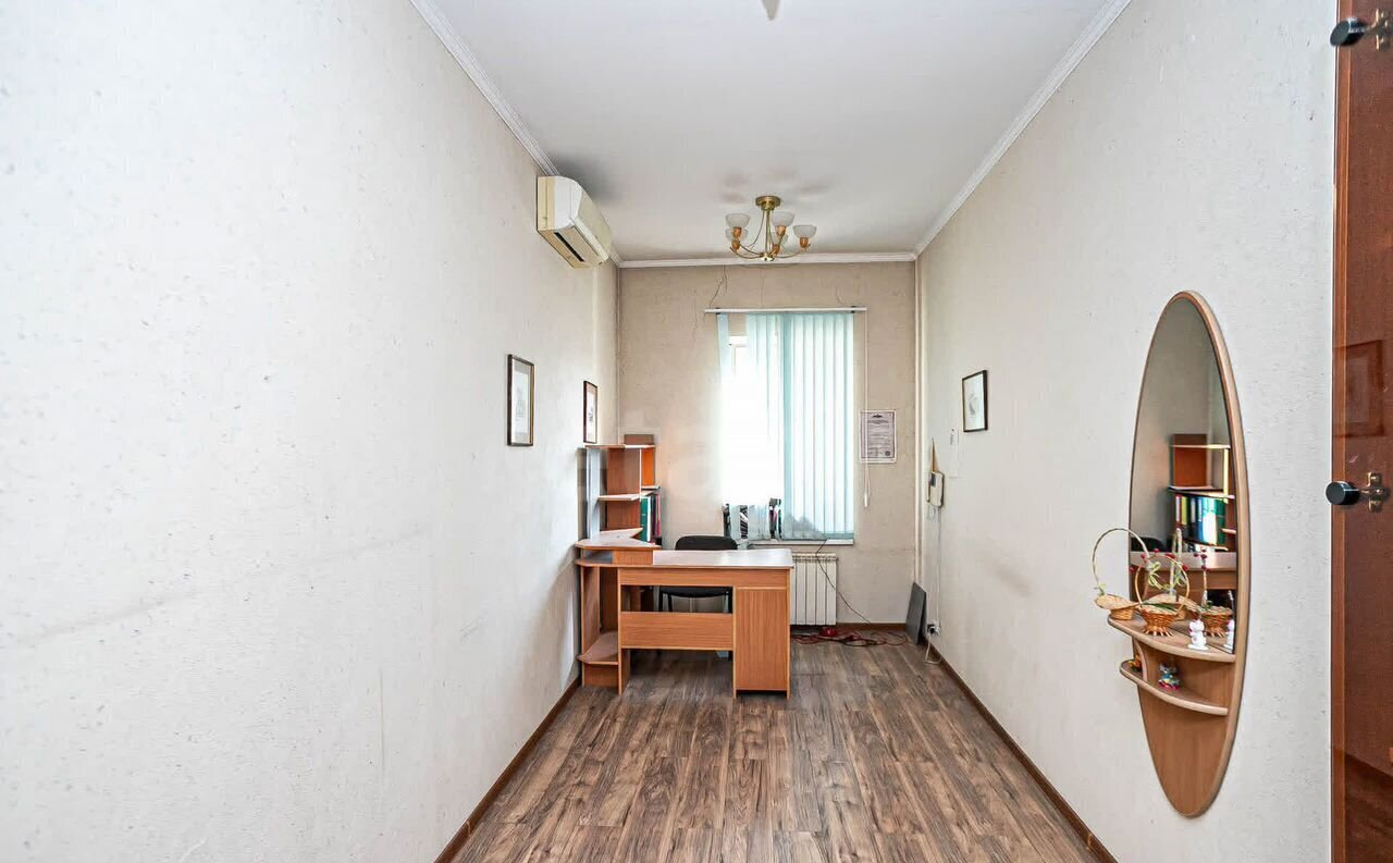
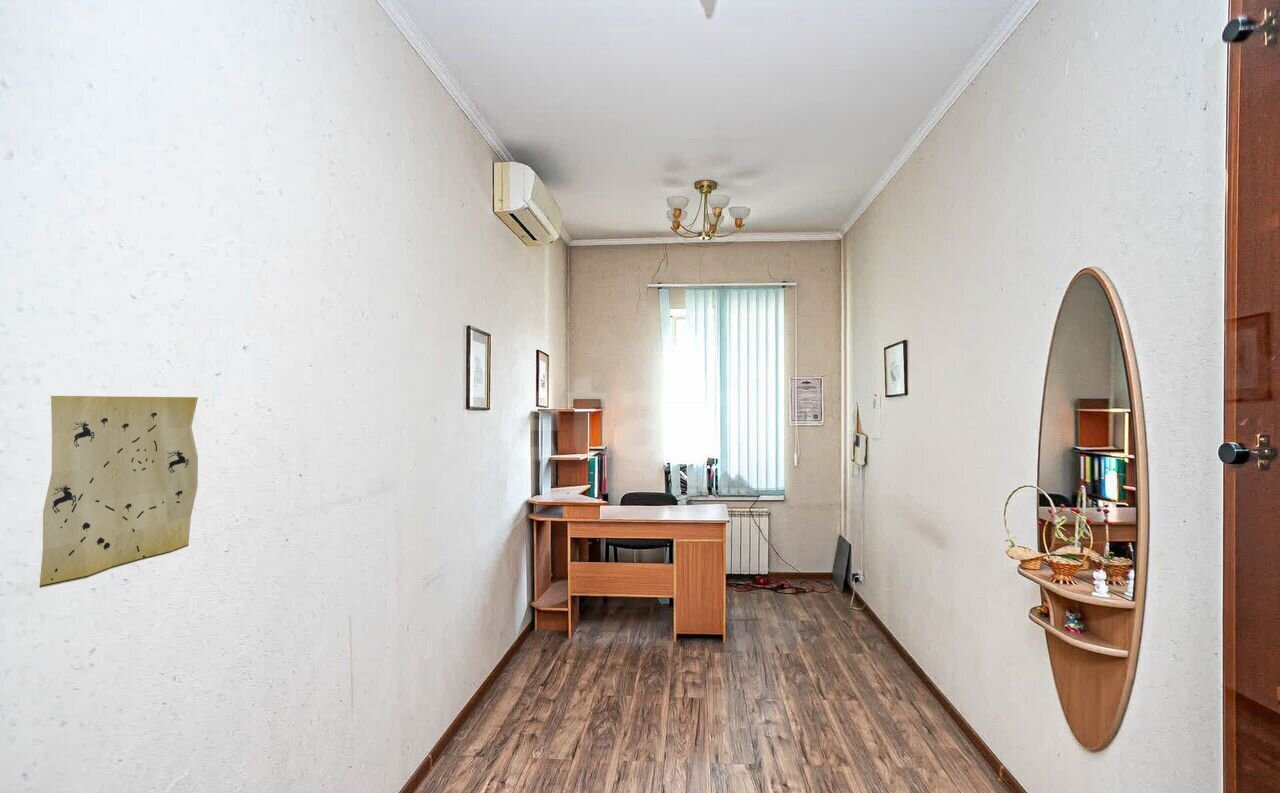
+ map [38,395,199,589]
